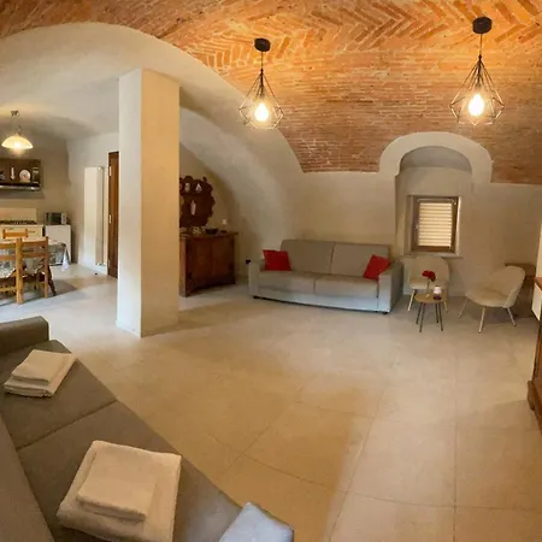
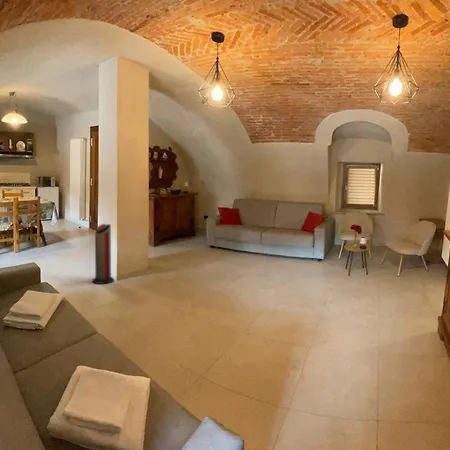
+ air purifier [91,223,115,285]
